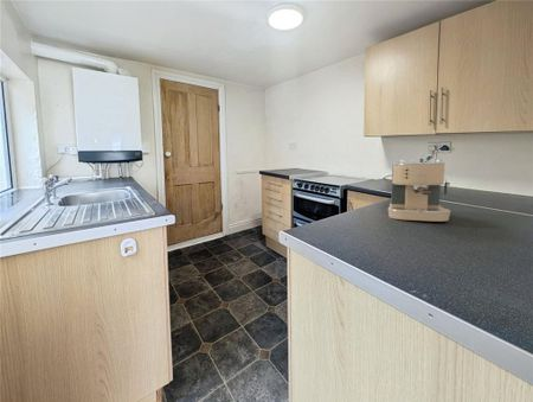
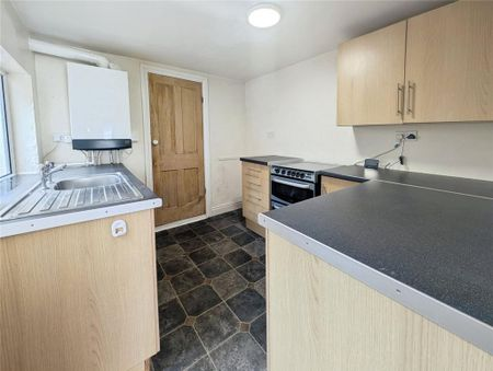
- coffee maker [387,158,451,223]
